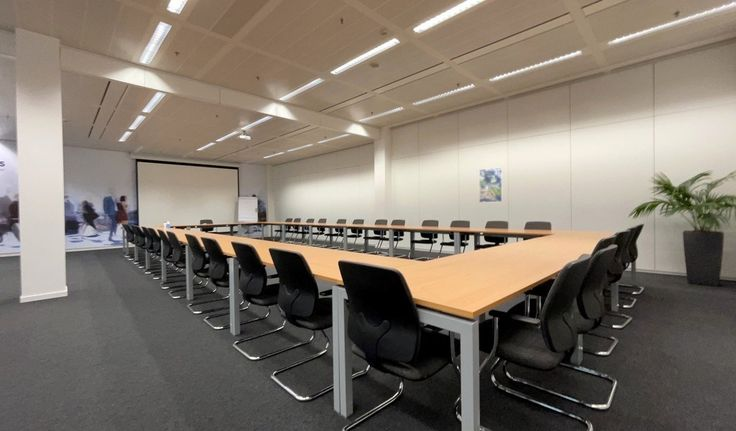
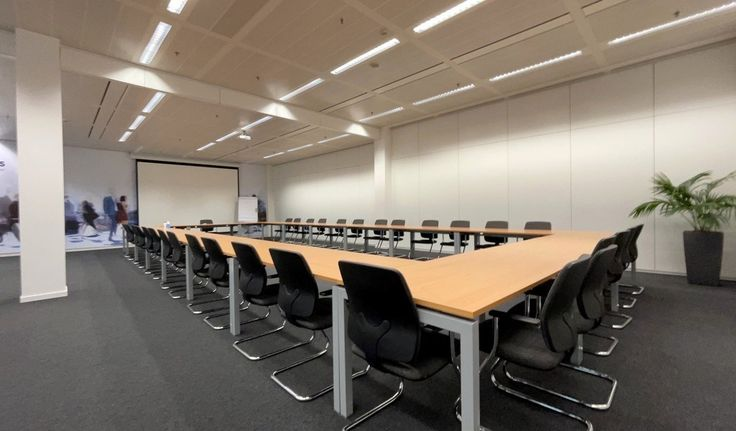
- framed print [478,166,503,204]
